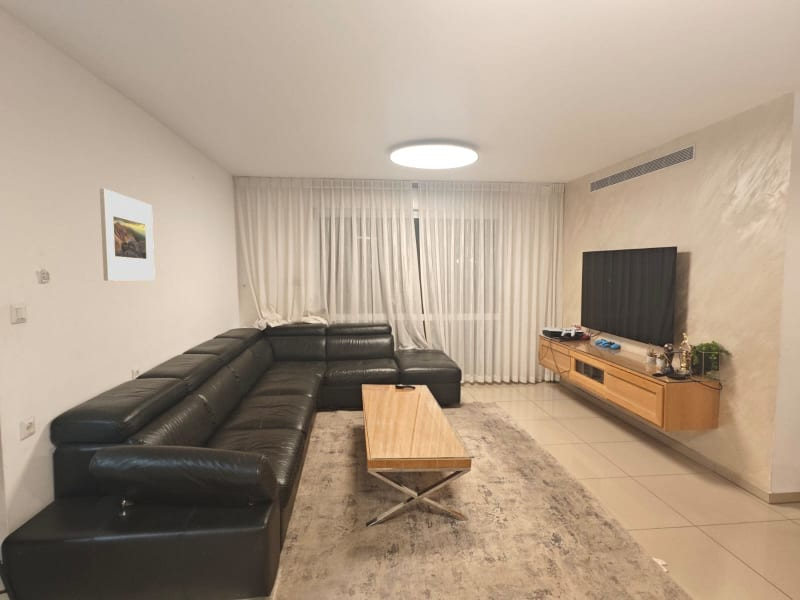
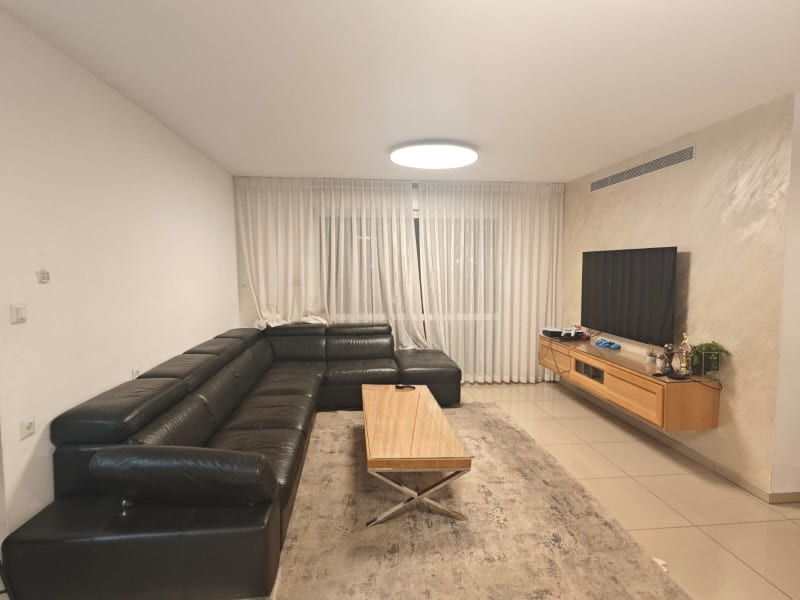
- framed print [99,188,156,282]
